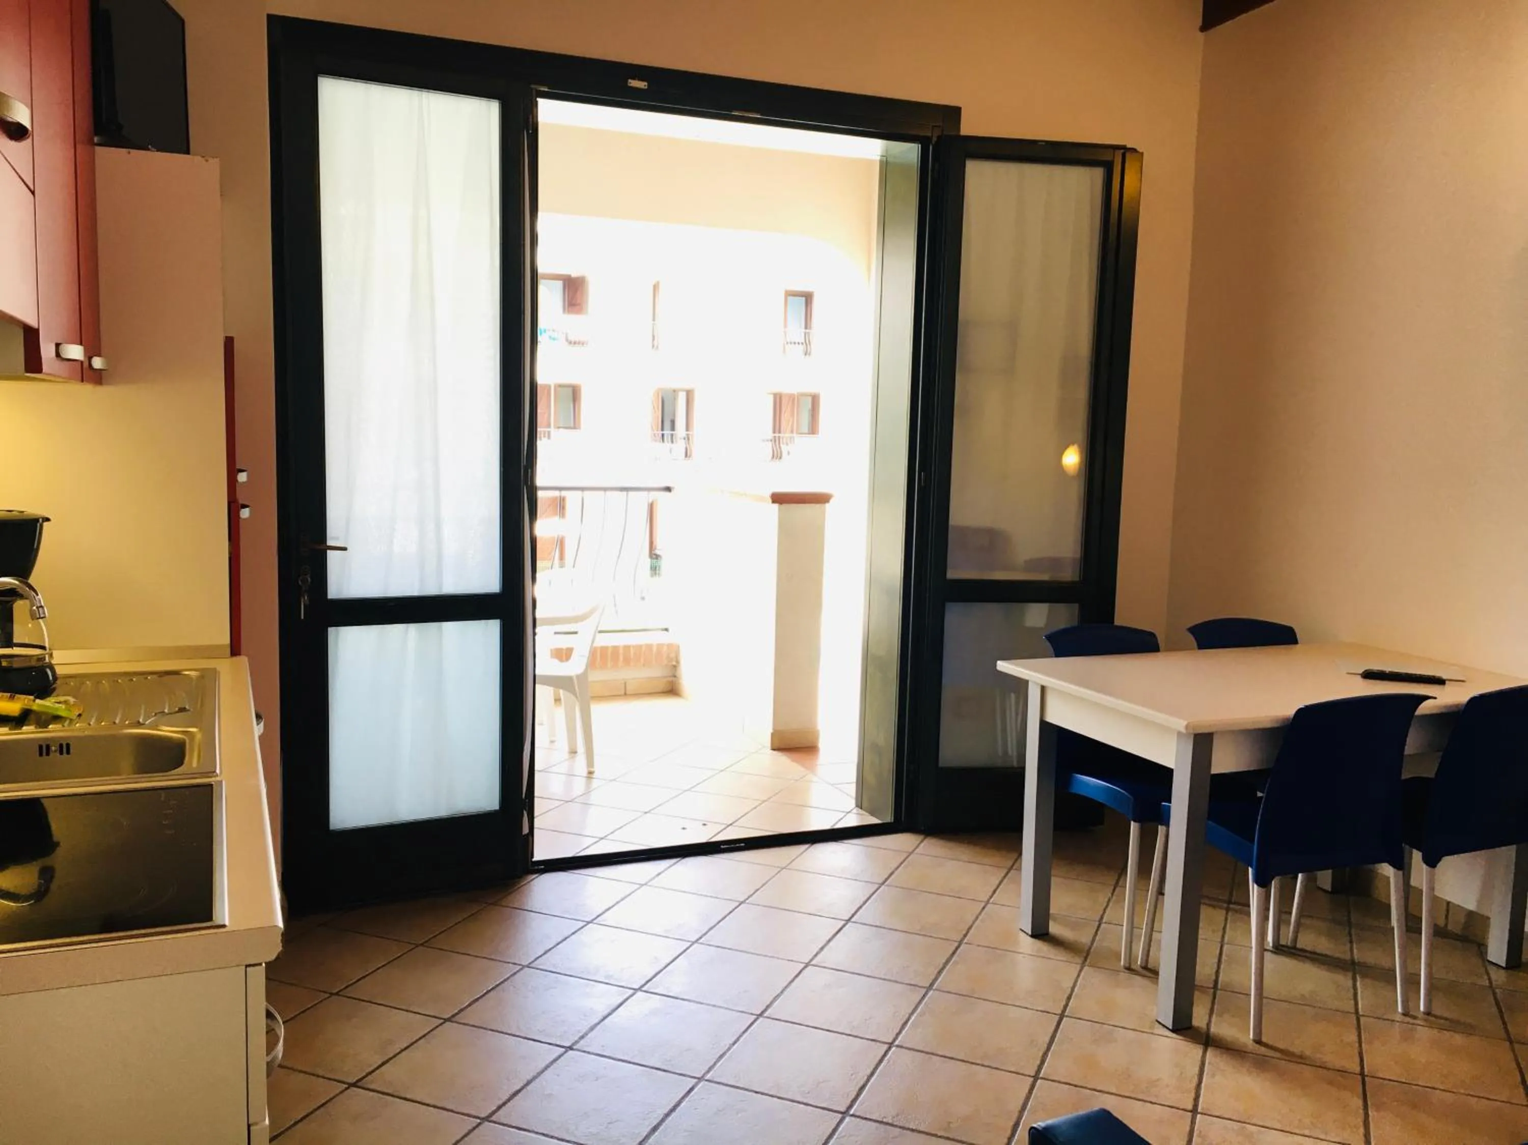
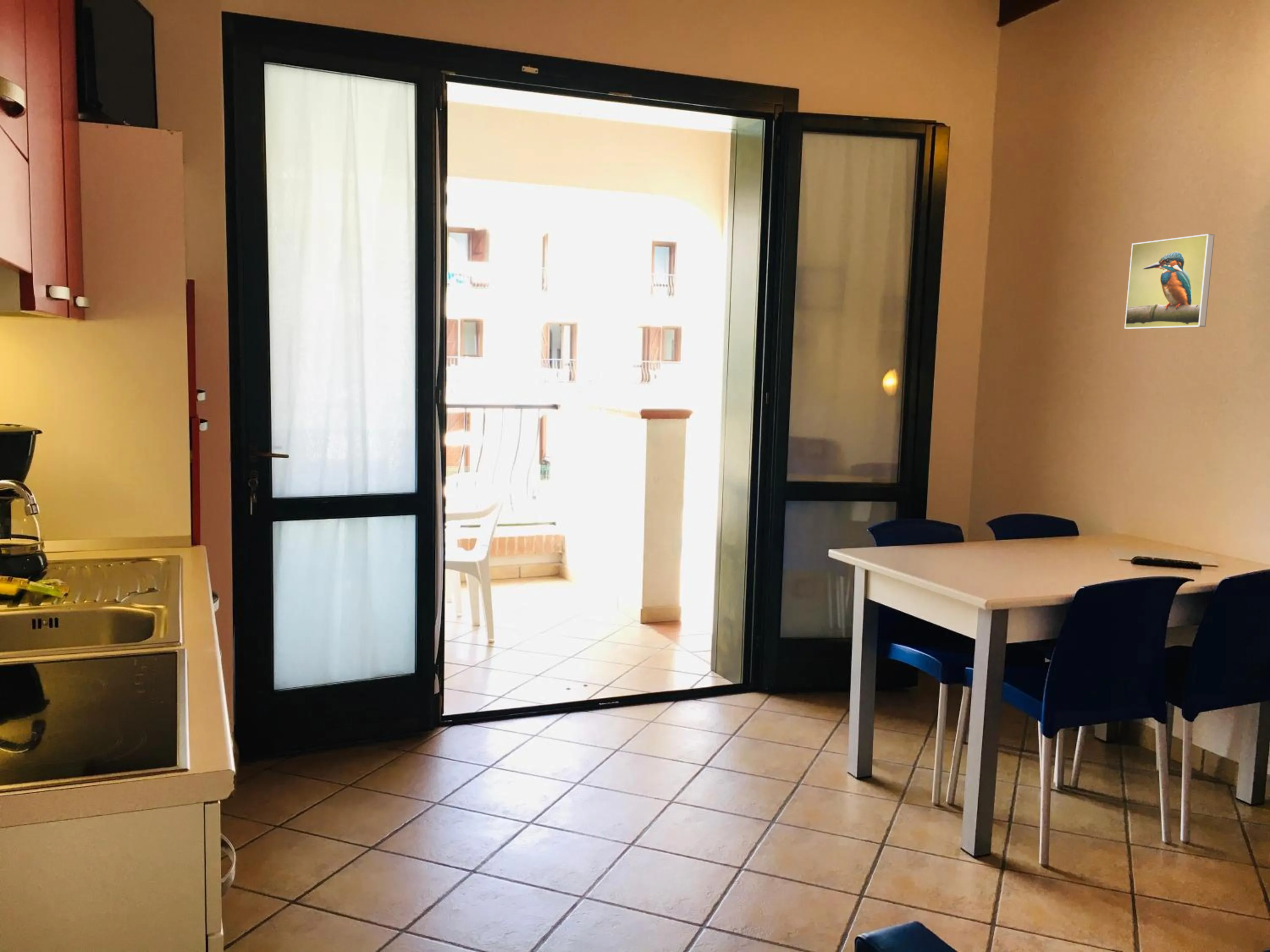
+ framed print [1124,234,1215,330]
